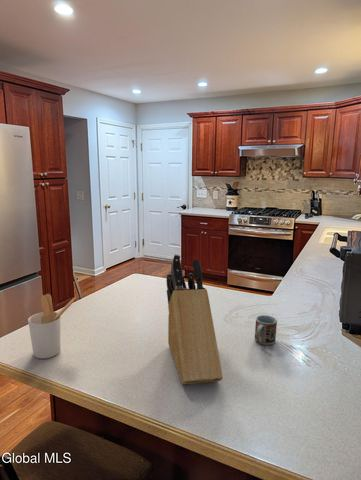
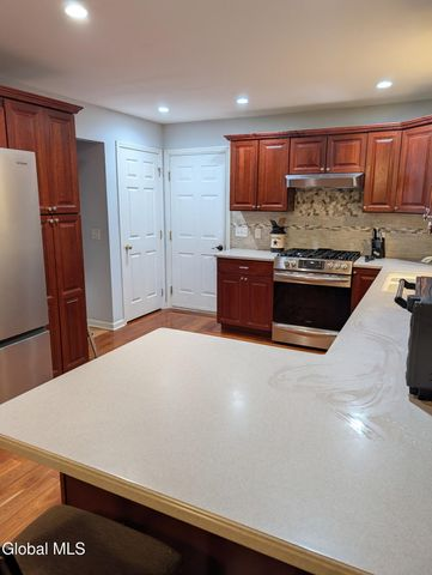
- utensil holder [27,293,76,360]
- knife block [165,253,224,386]
- cup [254,314,278,346]
